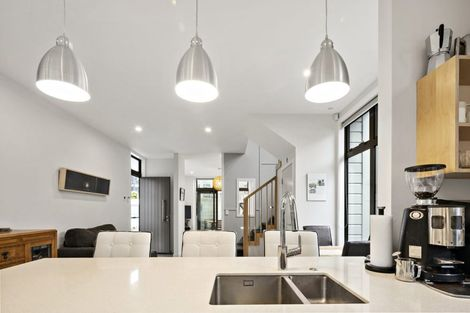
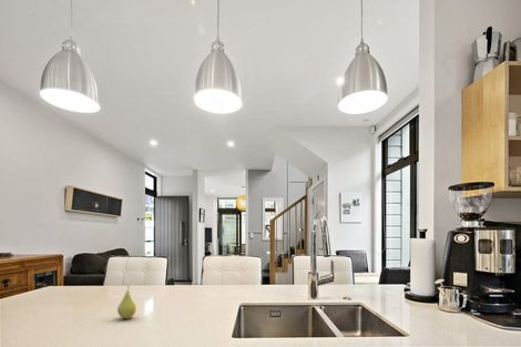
+ fruit [116,284,137,319]
